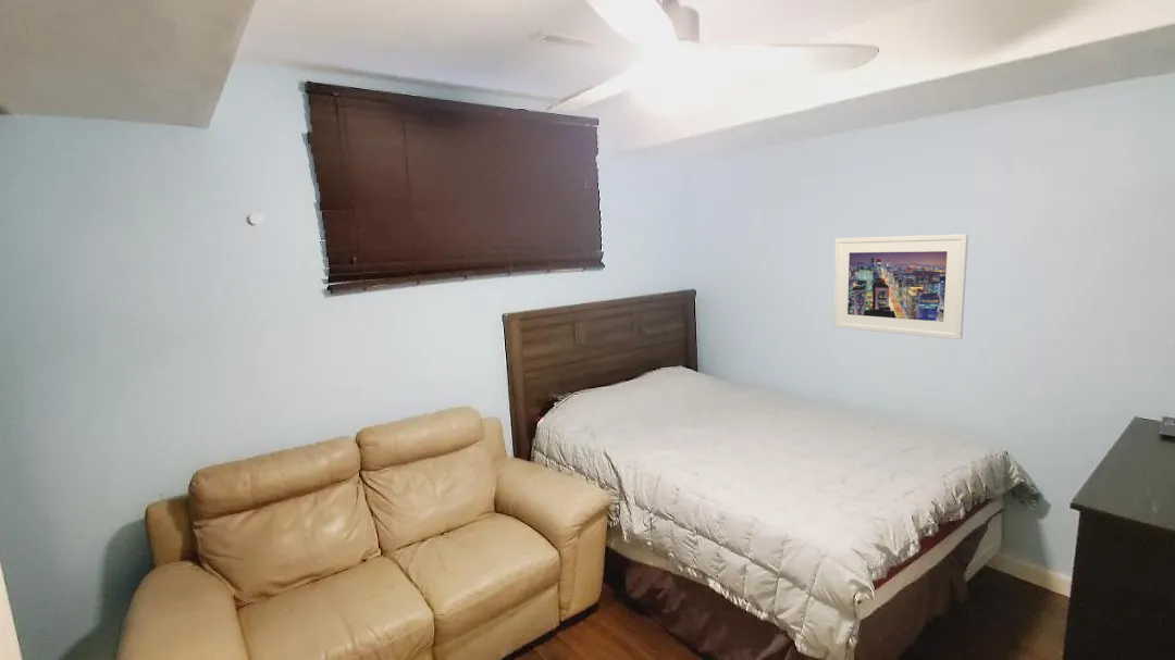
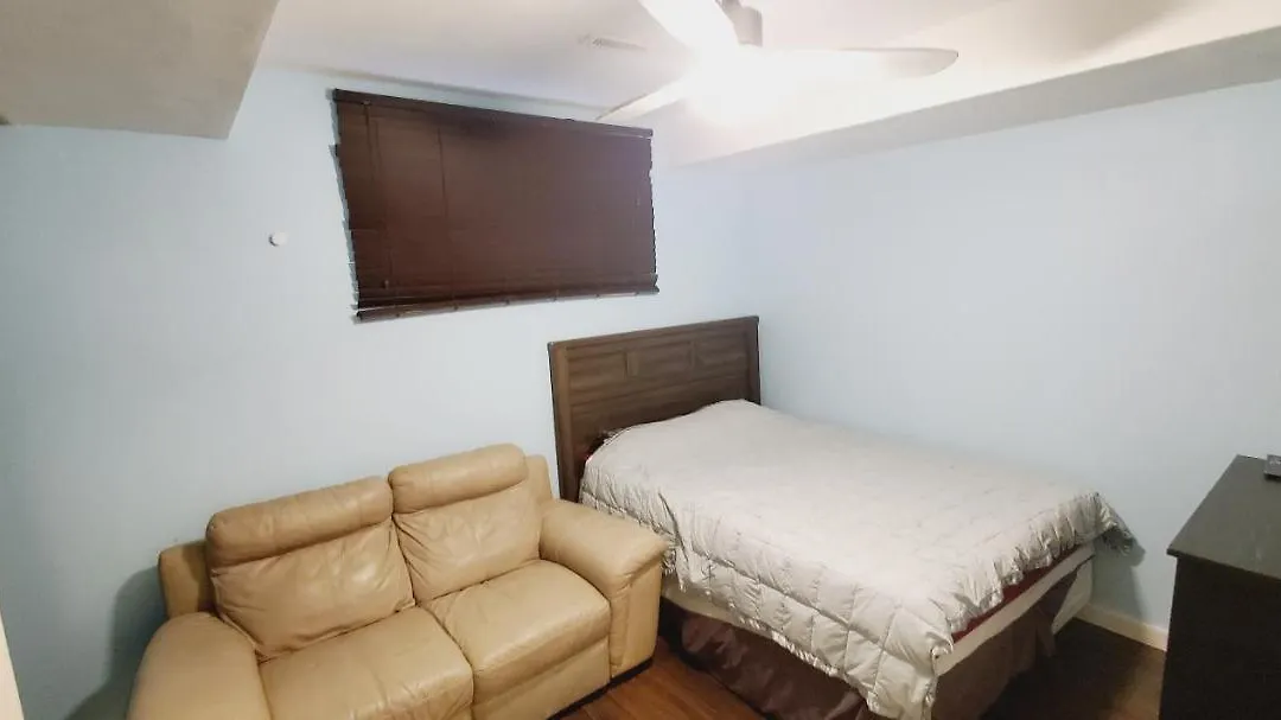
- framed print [832,233,969,340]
